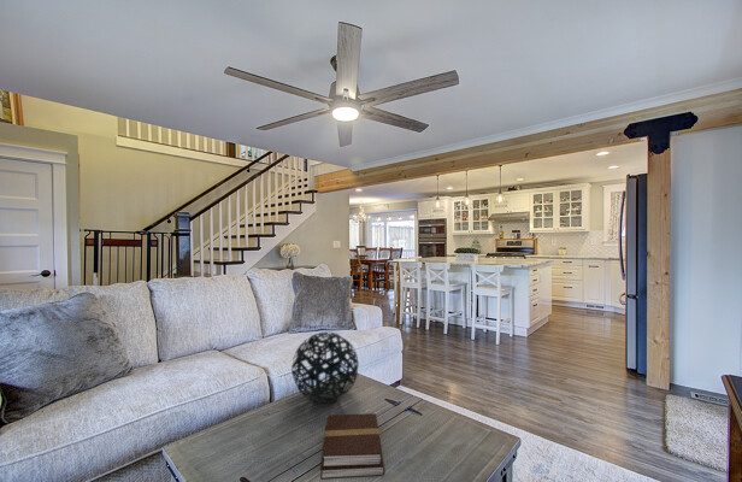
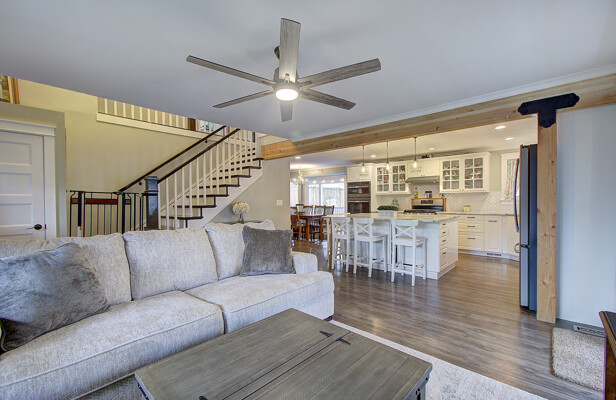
- decorative orb [290,330,359,404]
- book [319,412,387,481]
